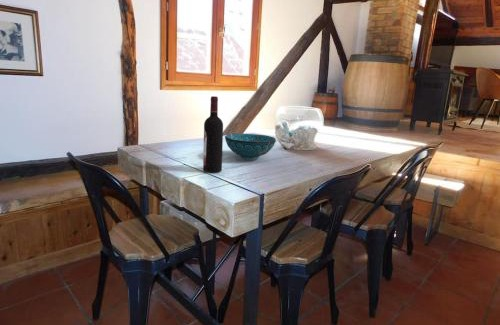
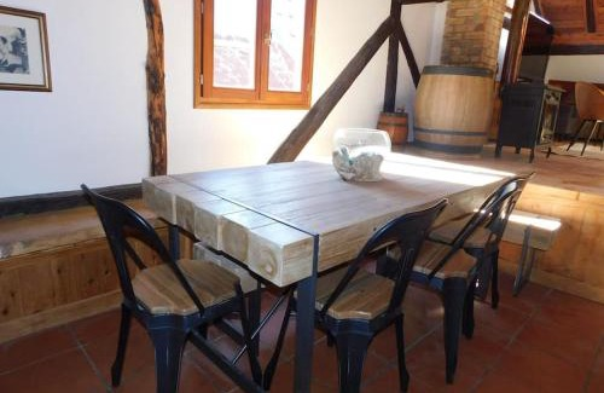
- decorative bowl [224,133,277,161]
- wine bottle [202,95,224,173]
